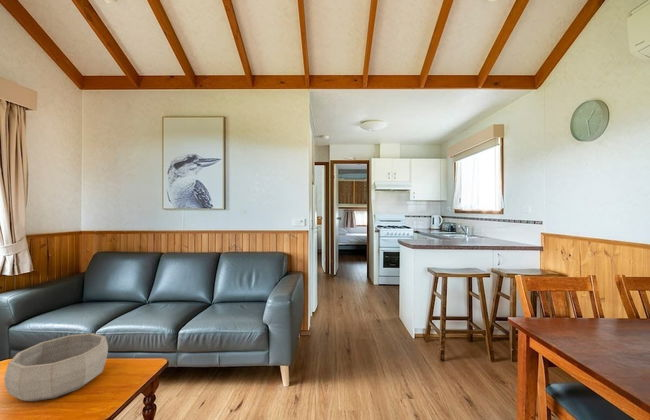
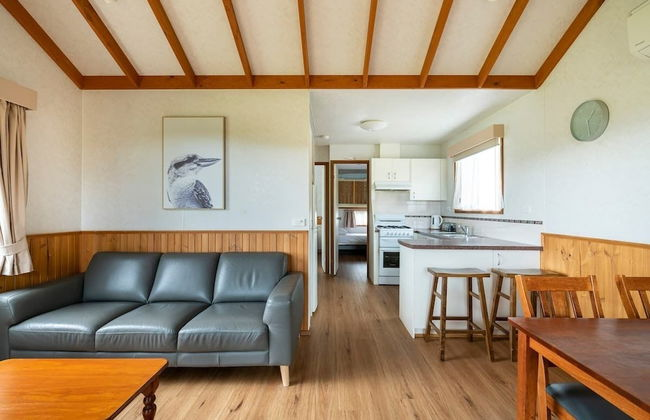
- decorative bowl [3,332,109,402]
